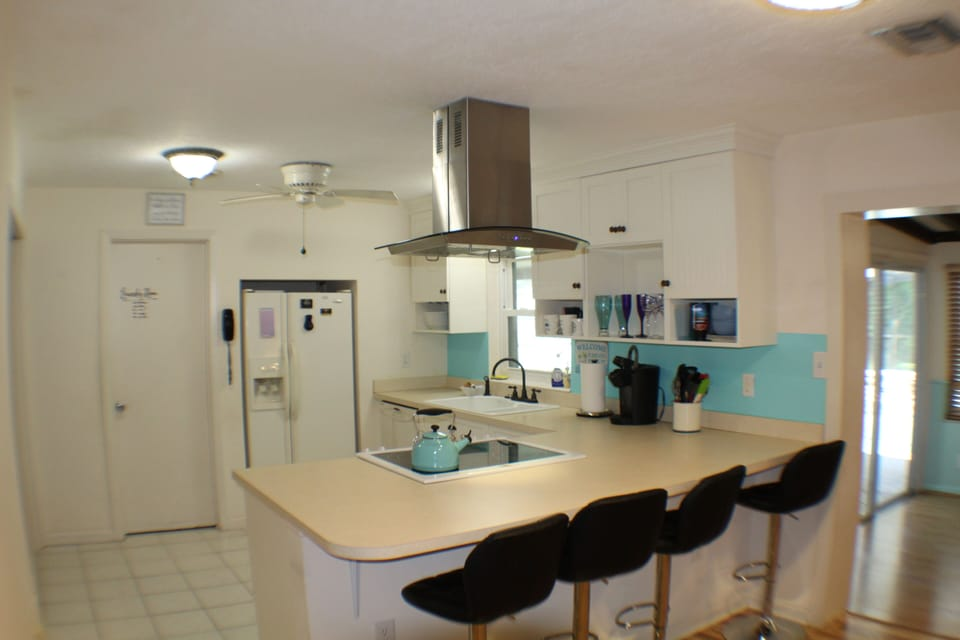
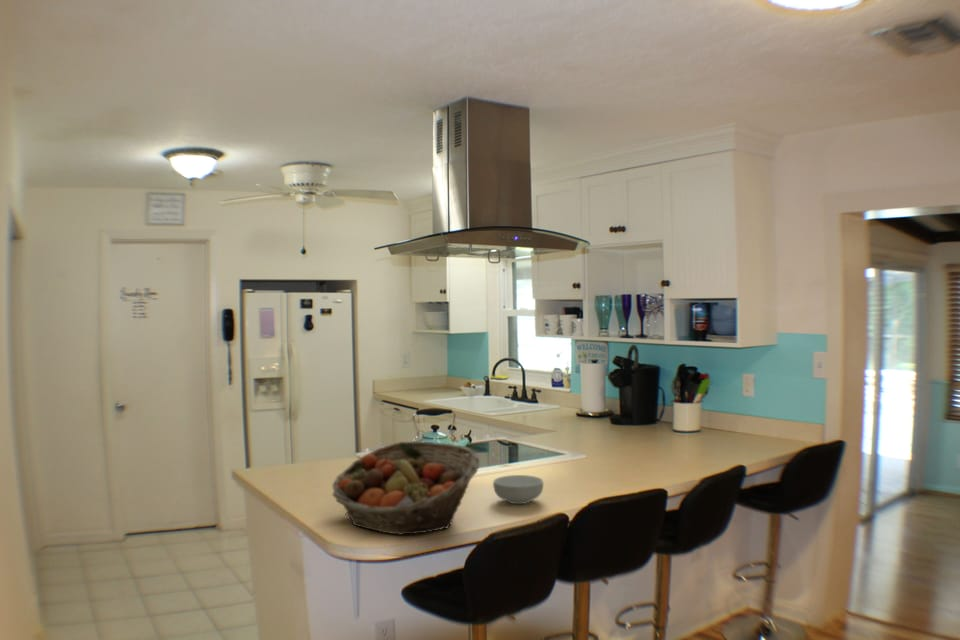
+ cereal bowl [492,474,544,505]
+ fruit basket [331,440,481,536]
